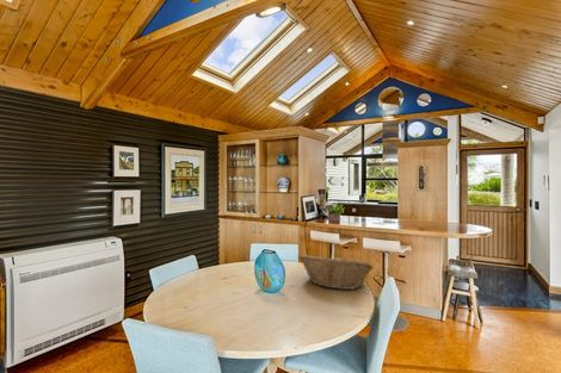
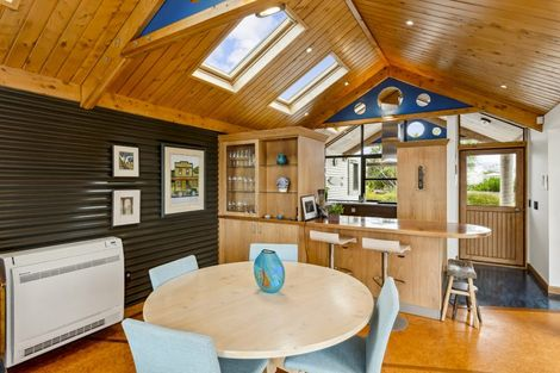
- fruit basket [297,254,375,291]
